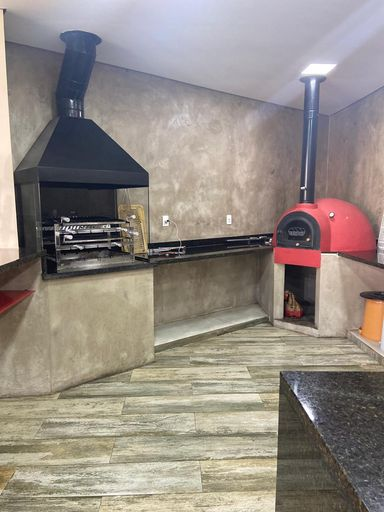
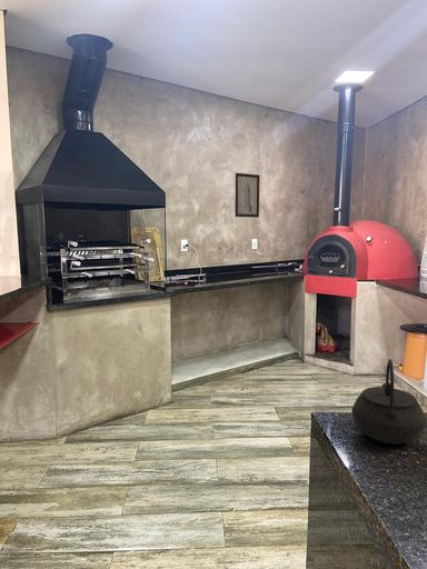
+ wall art [234,172,260,219]
+ kettle [350,358,427,446]
